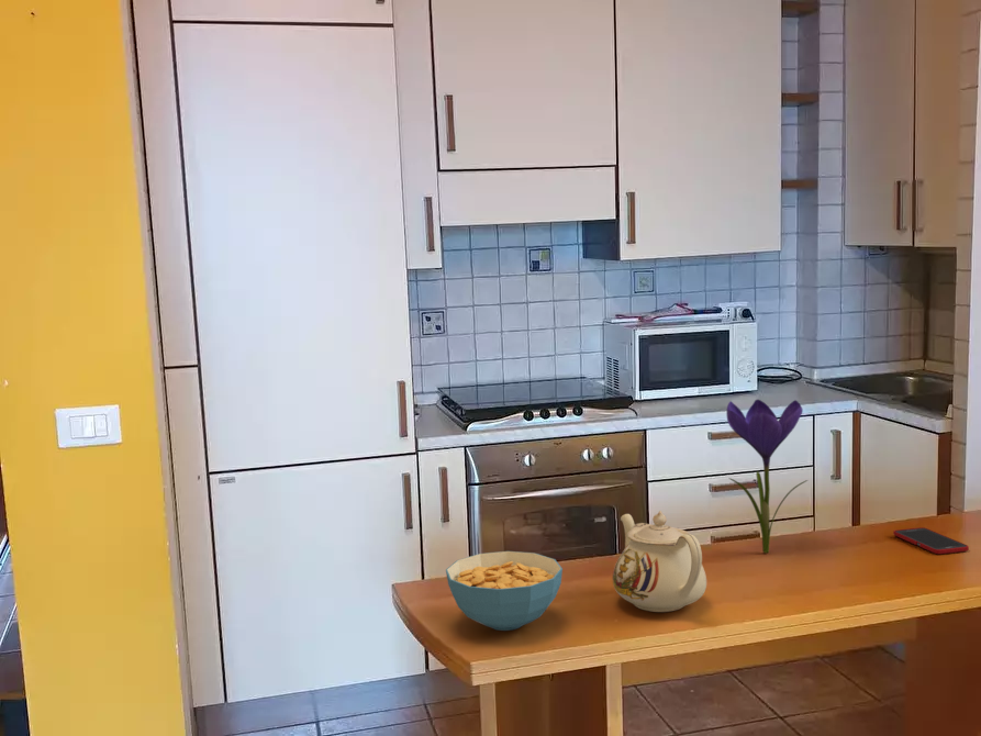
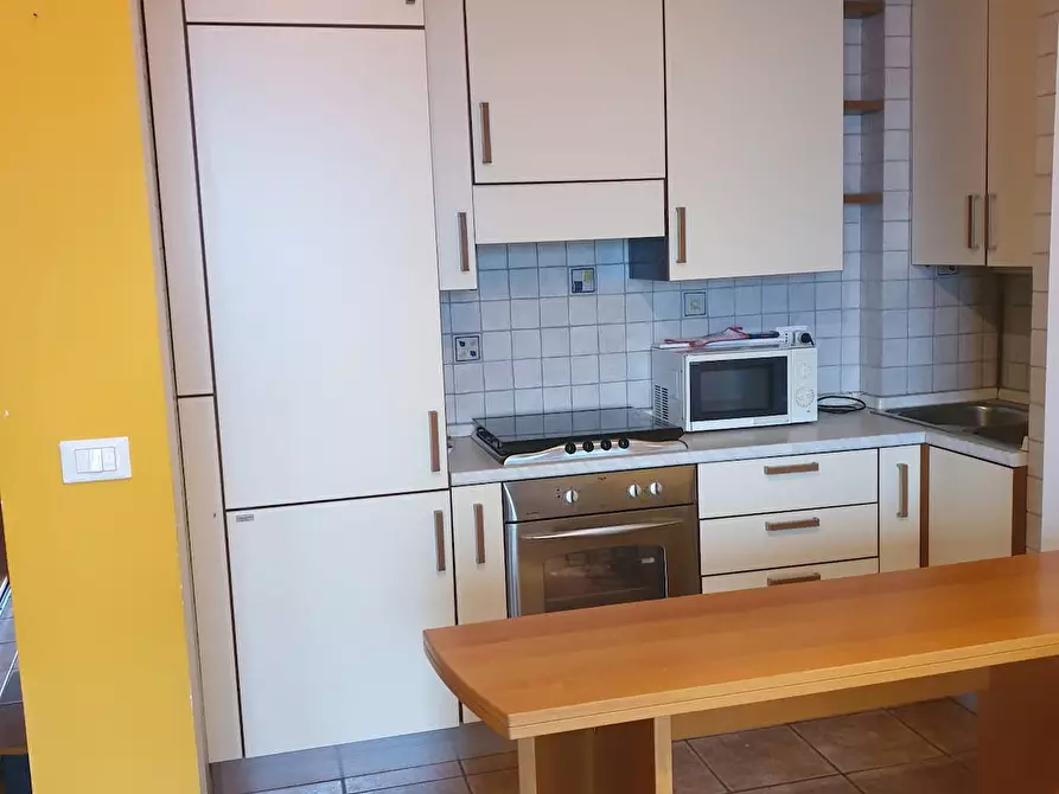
- cereal bowl [445,550,564,632]
- cell phone [892,526,970,555]
- flower [725,399,809,554]
- teapot [612,510,707,613]
